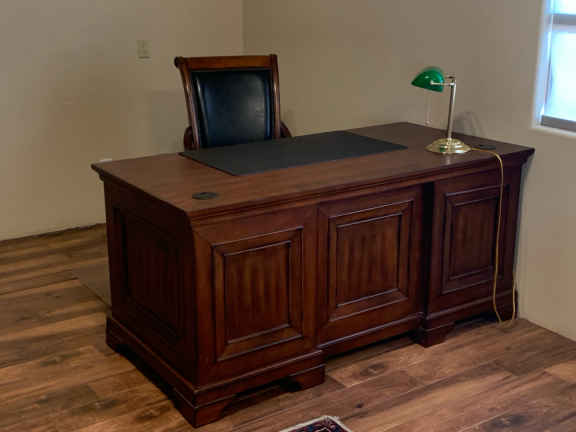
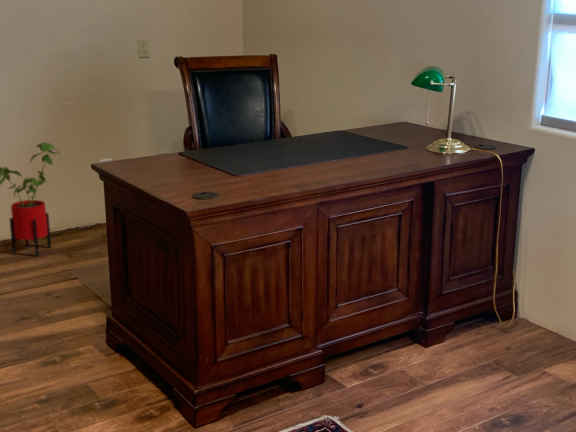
+ house plant [0,141,63,257]
